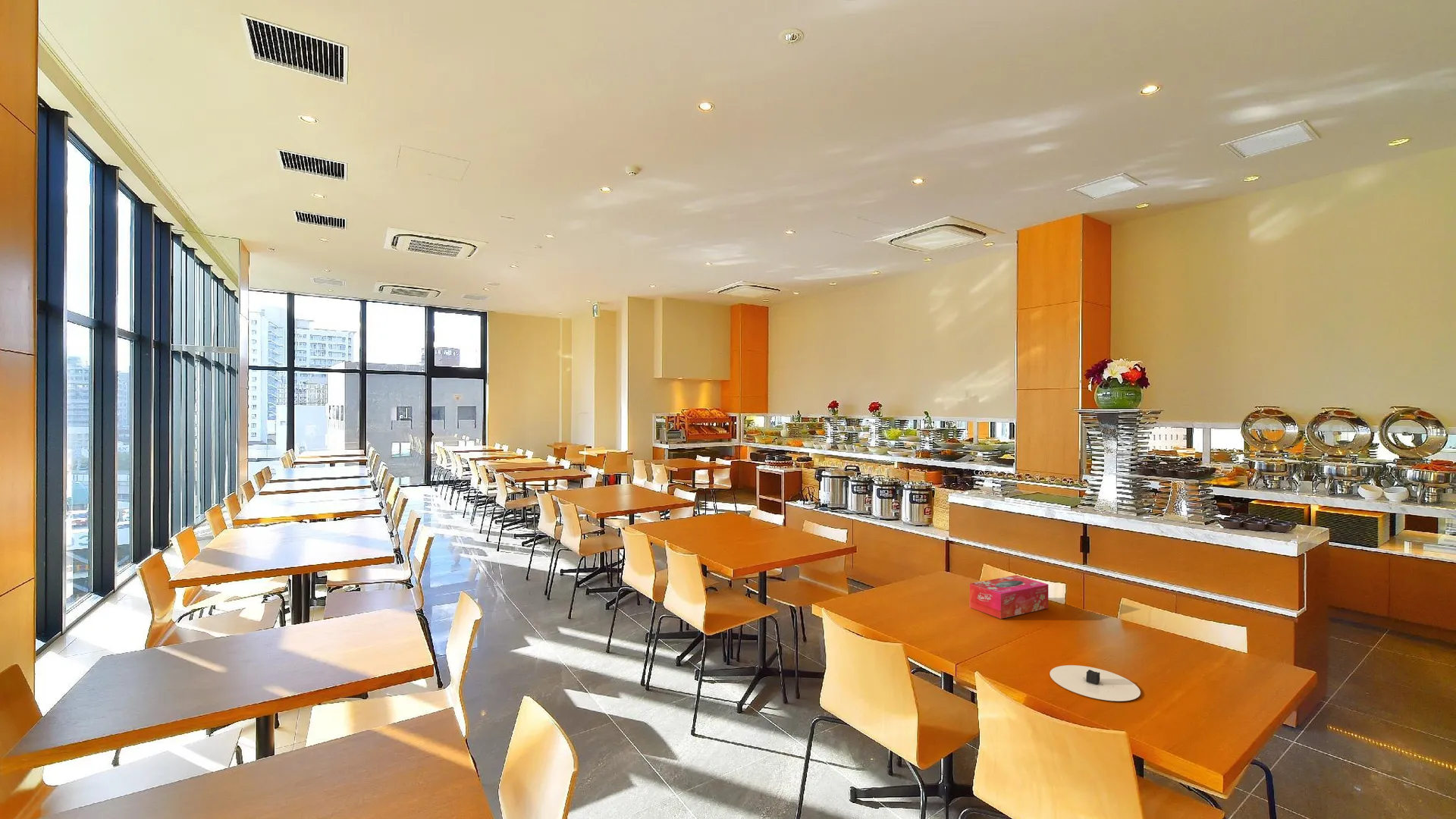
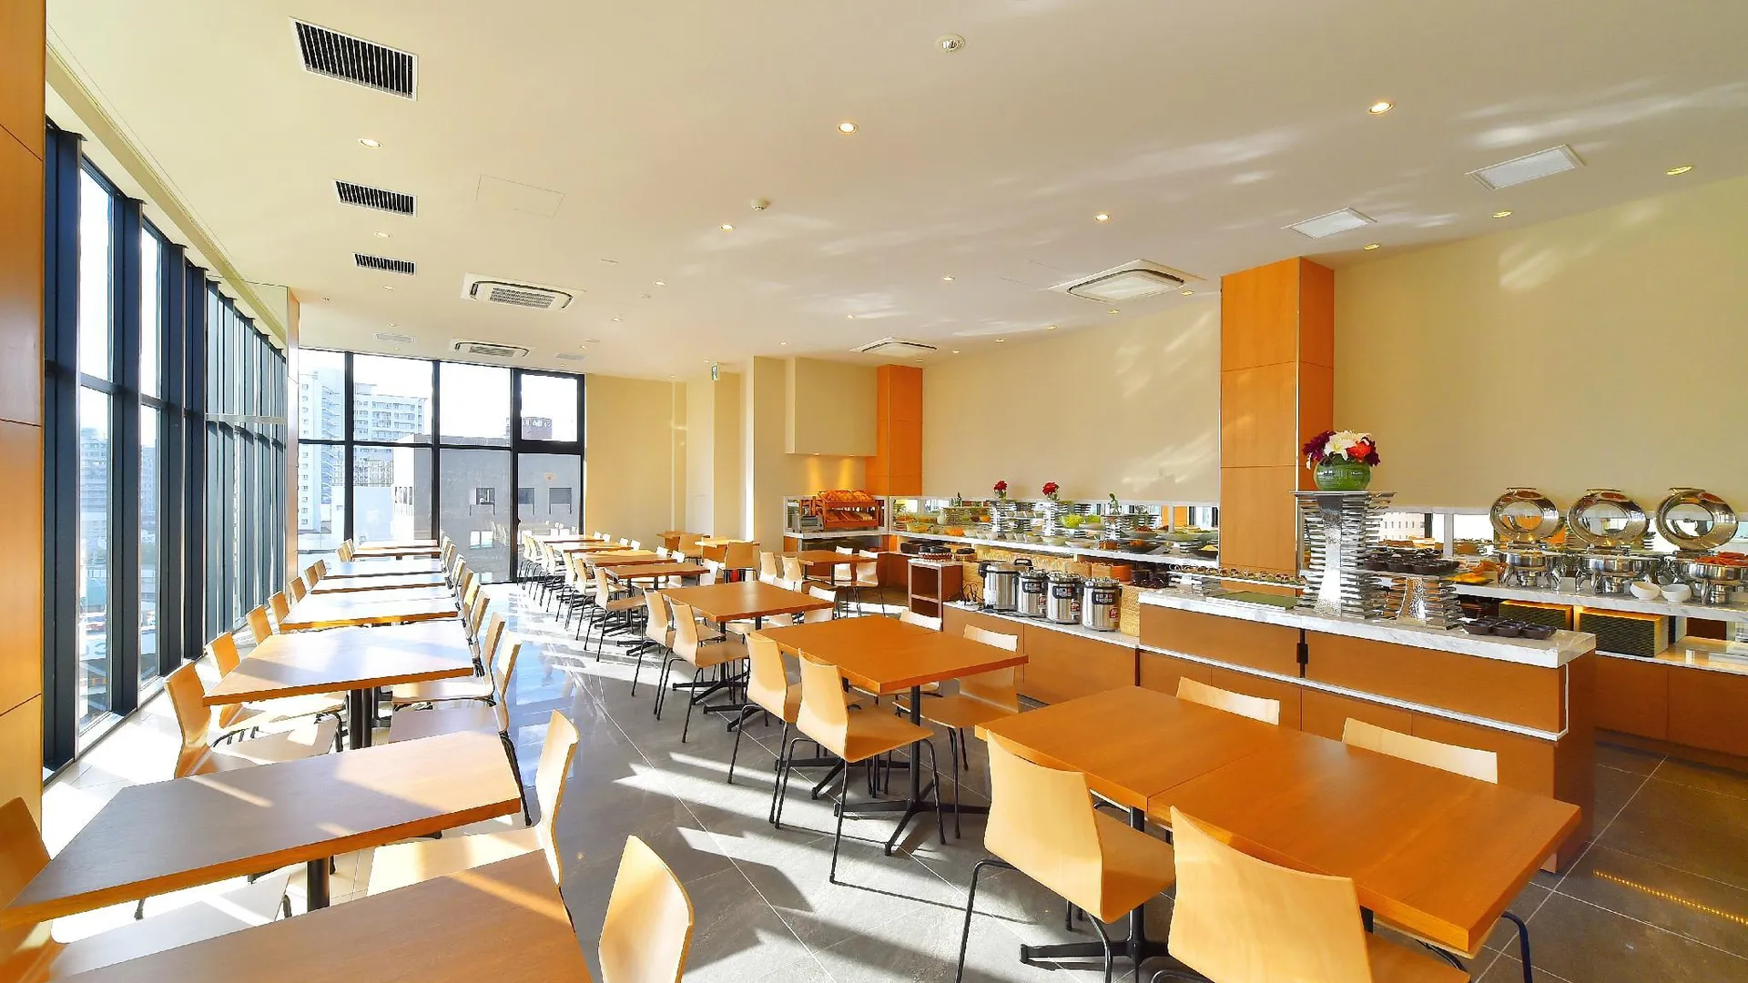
- tissue box [969,574,1049,620]
- plate [1049,664,1141,702]
